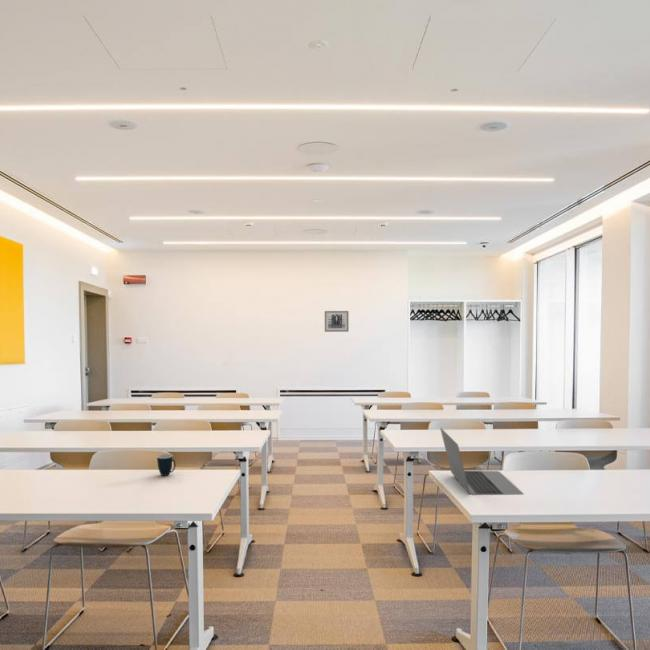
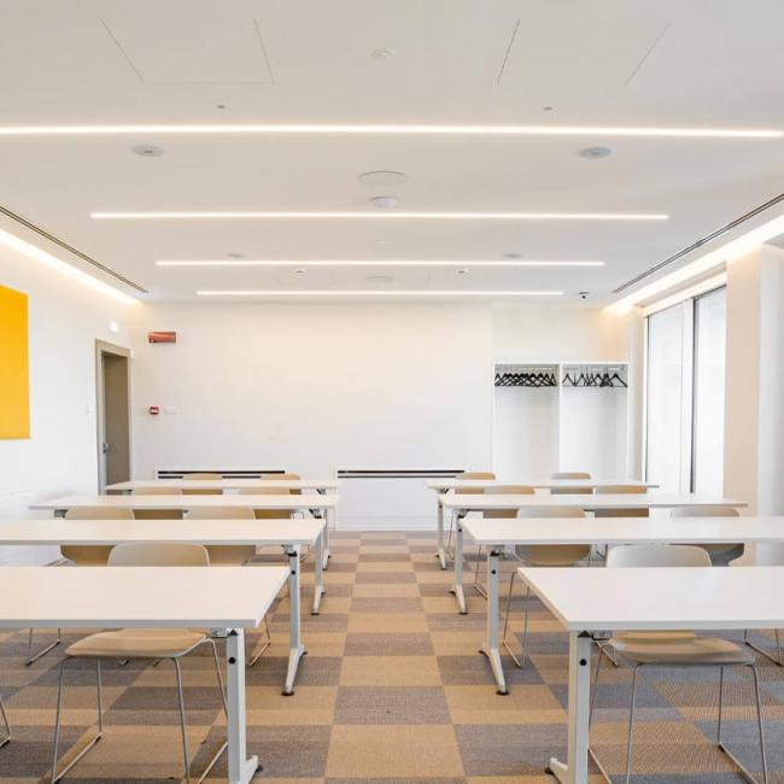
- wall art [324,310,350,333]
- laptop [439,427,524,496]
- mug [156,453,177,477]
